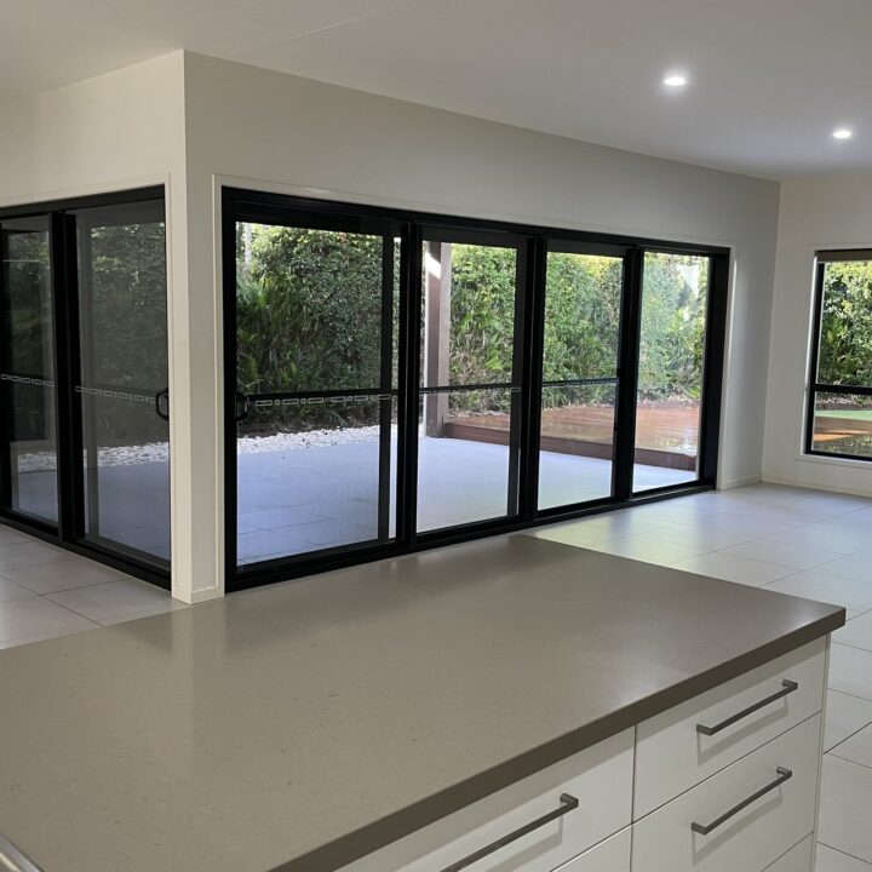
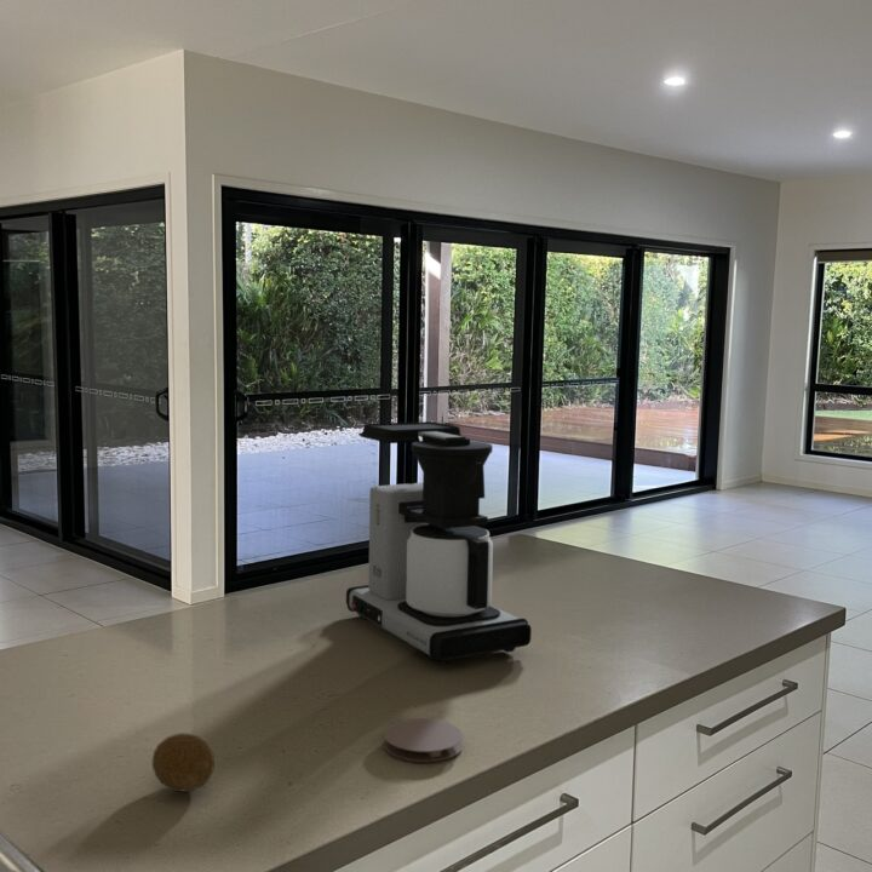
+ fruit [151,732,216,793]
+ coaster [383,717,464,763]
+ coffee maker [345,420,533,666]
